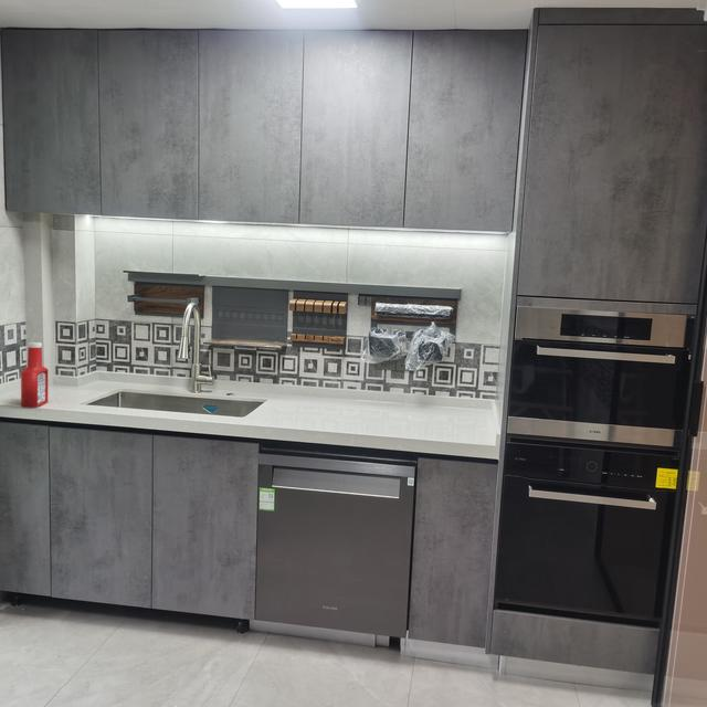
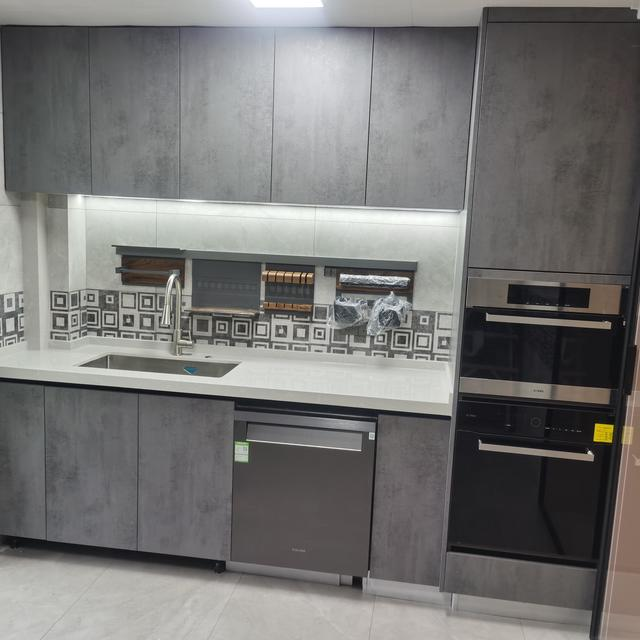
- soap bottle [20,341,49,409]
